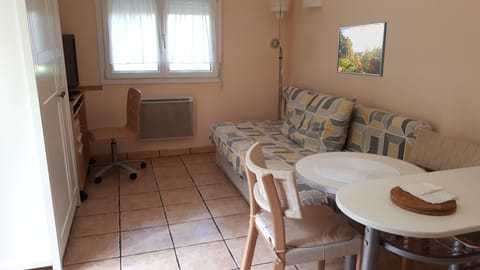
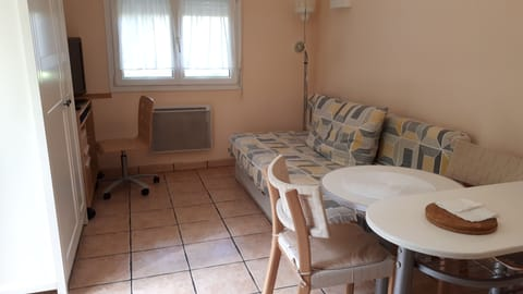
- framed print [336,21,388,78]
